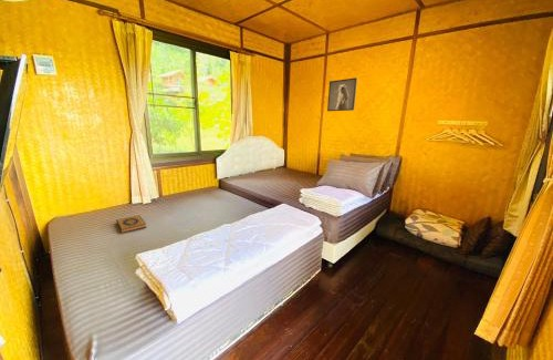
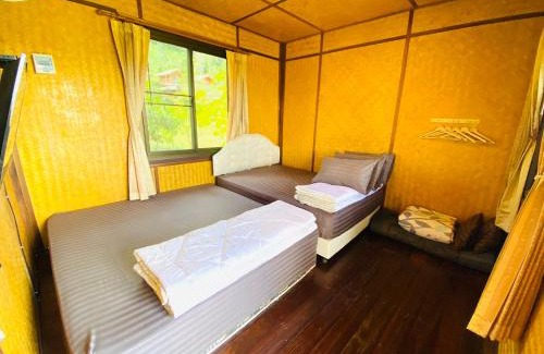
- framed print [326,76,358,112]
- hardback book [115,214,147,234]
